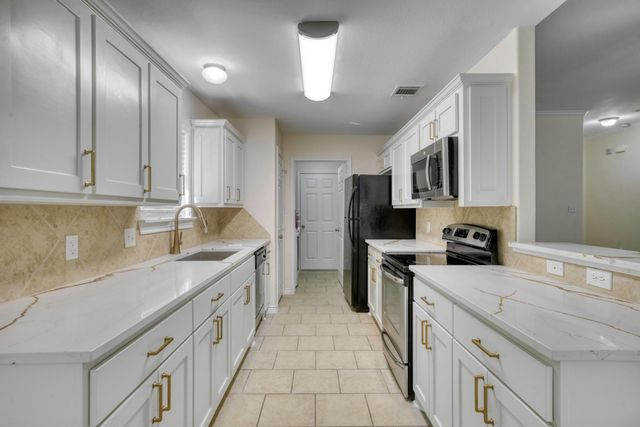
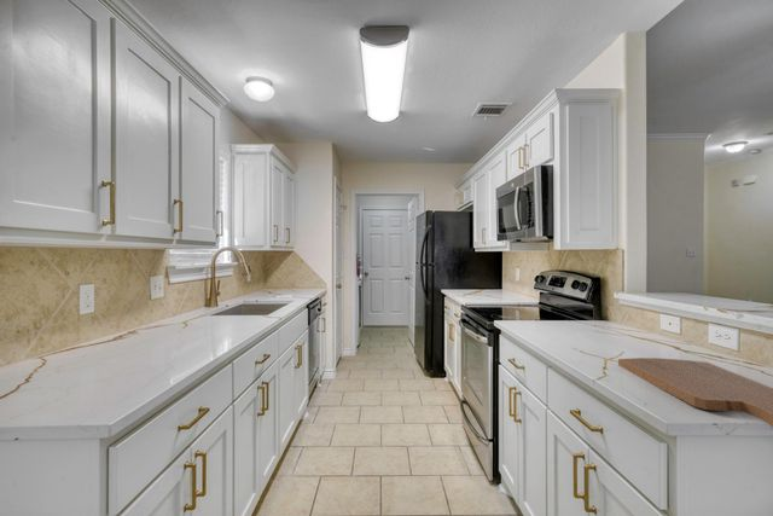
+ cutting board [617,356,773,428]
